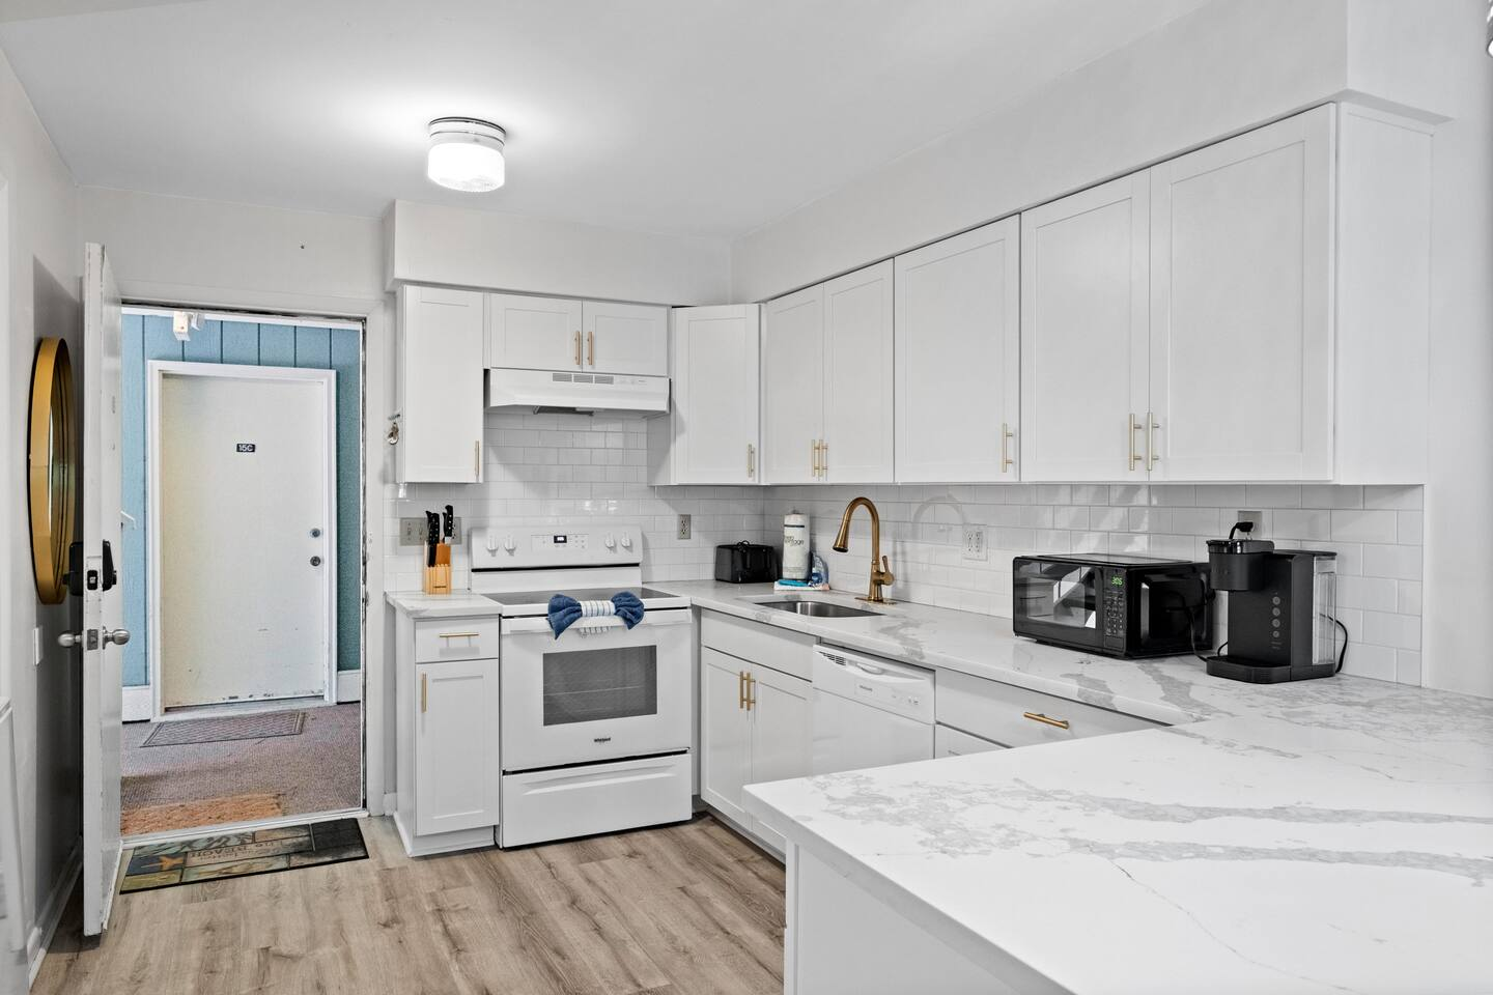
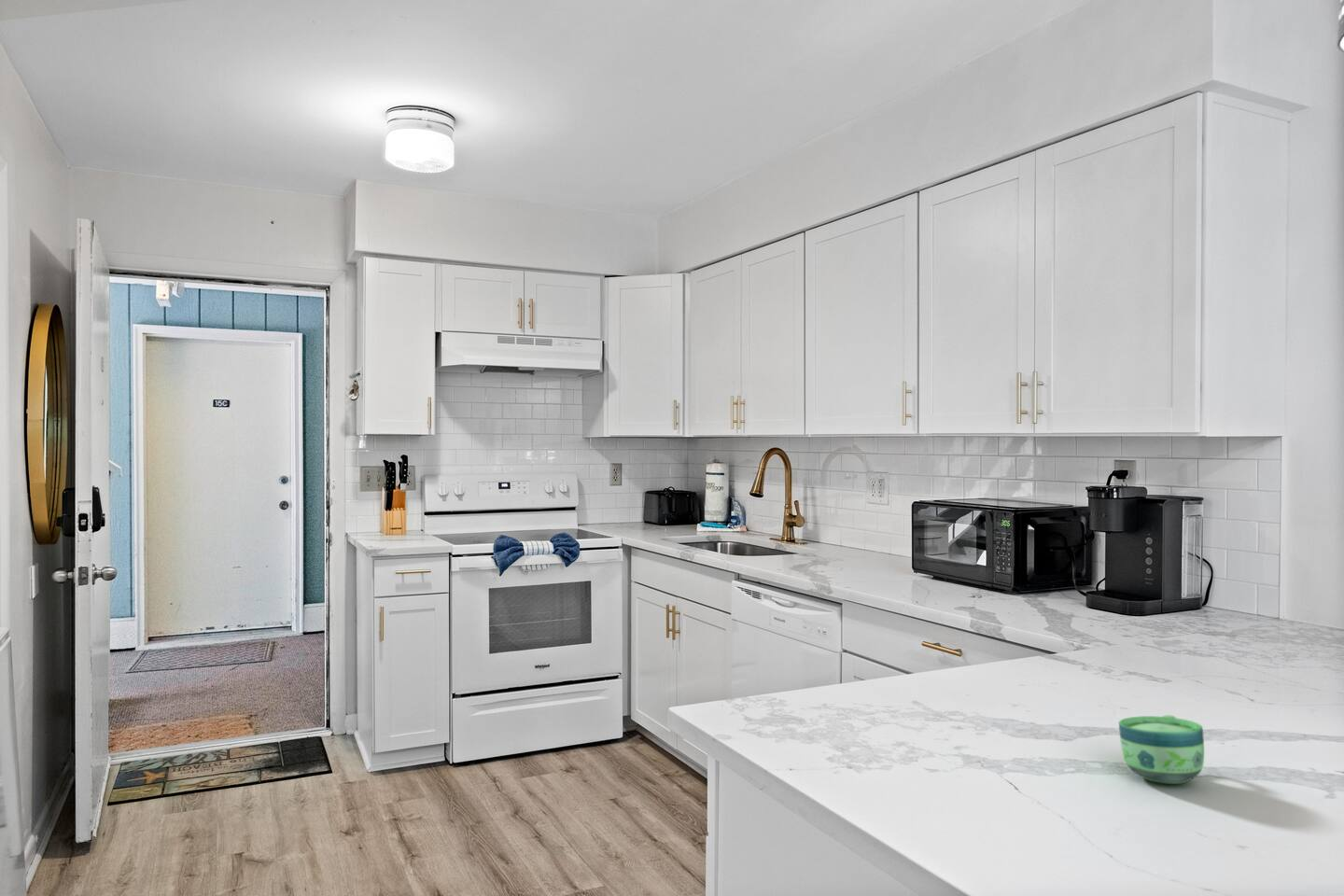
+ cup [1118,714,1205,785]
